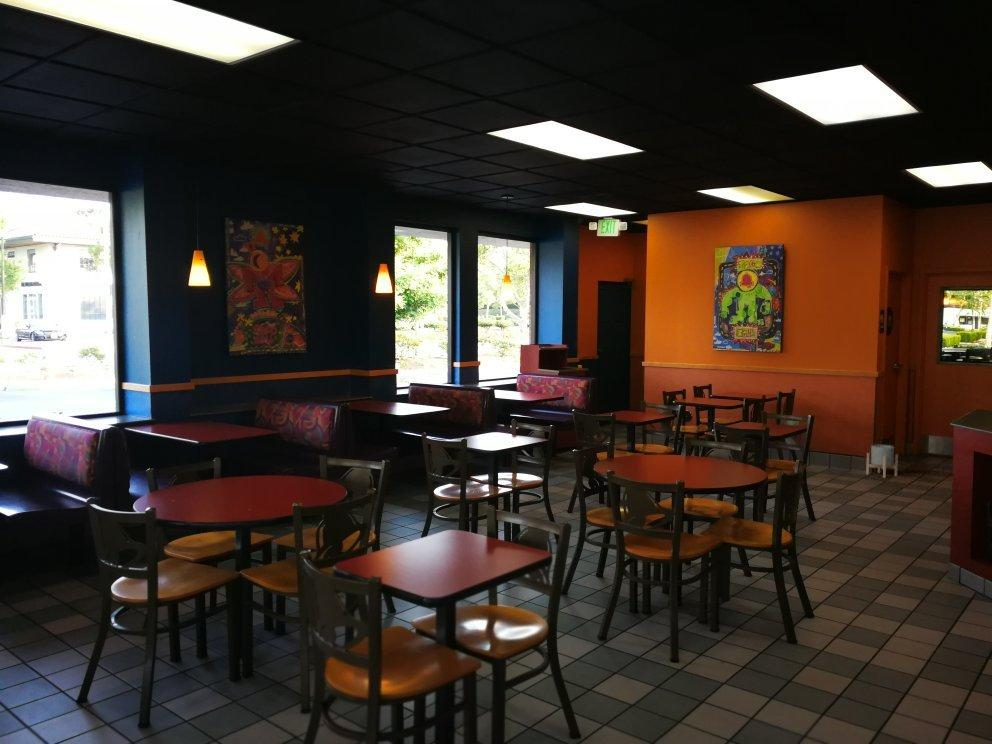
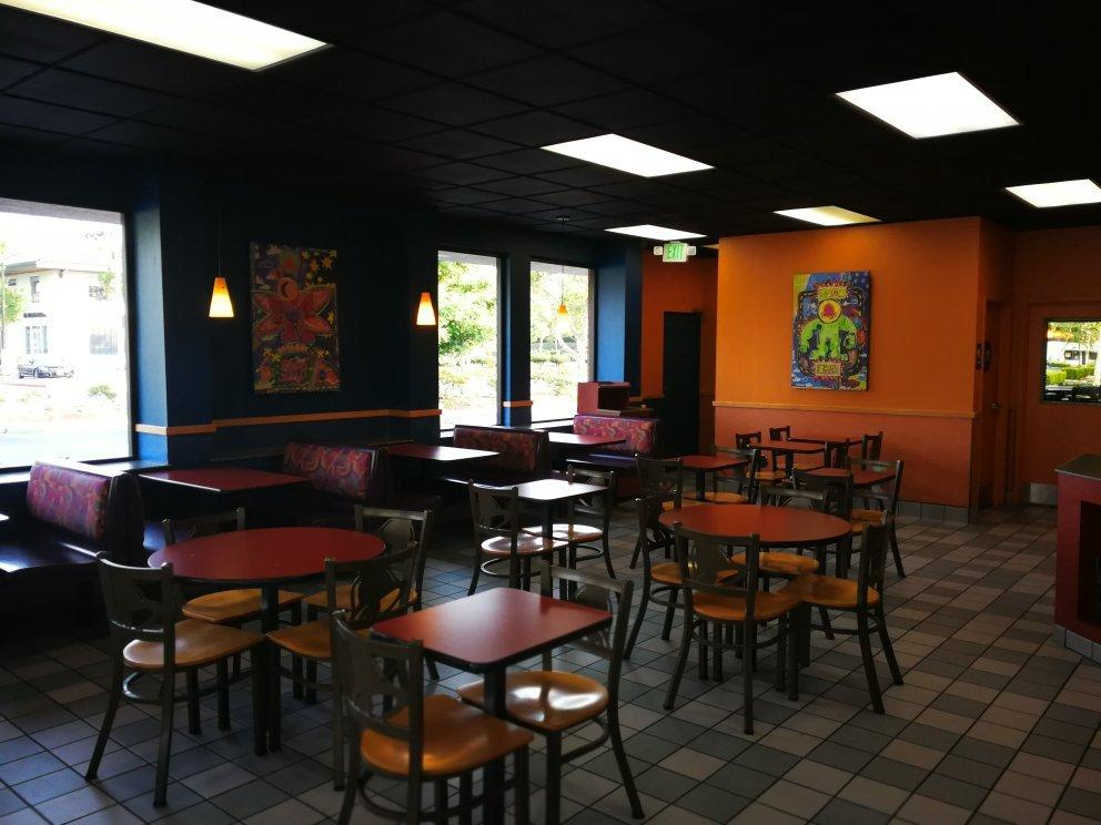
- planter [865,444,899,479]
